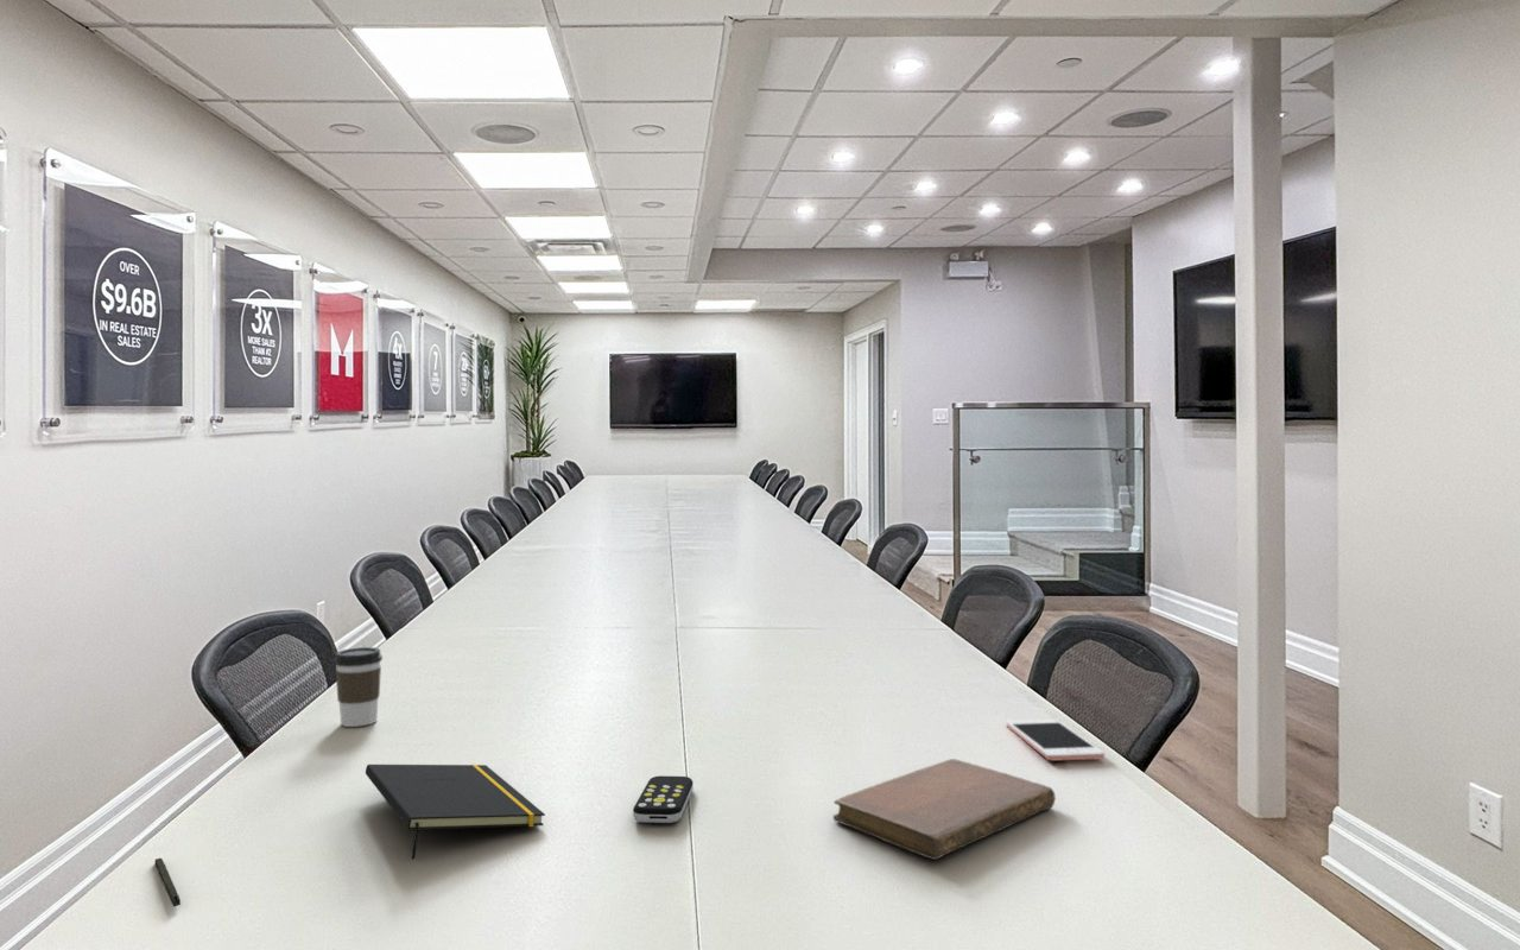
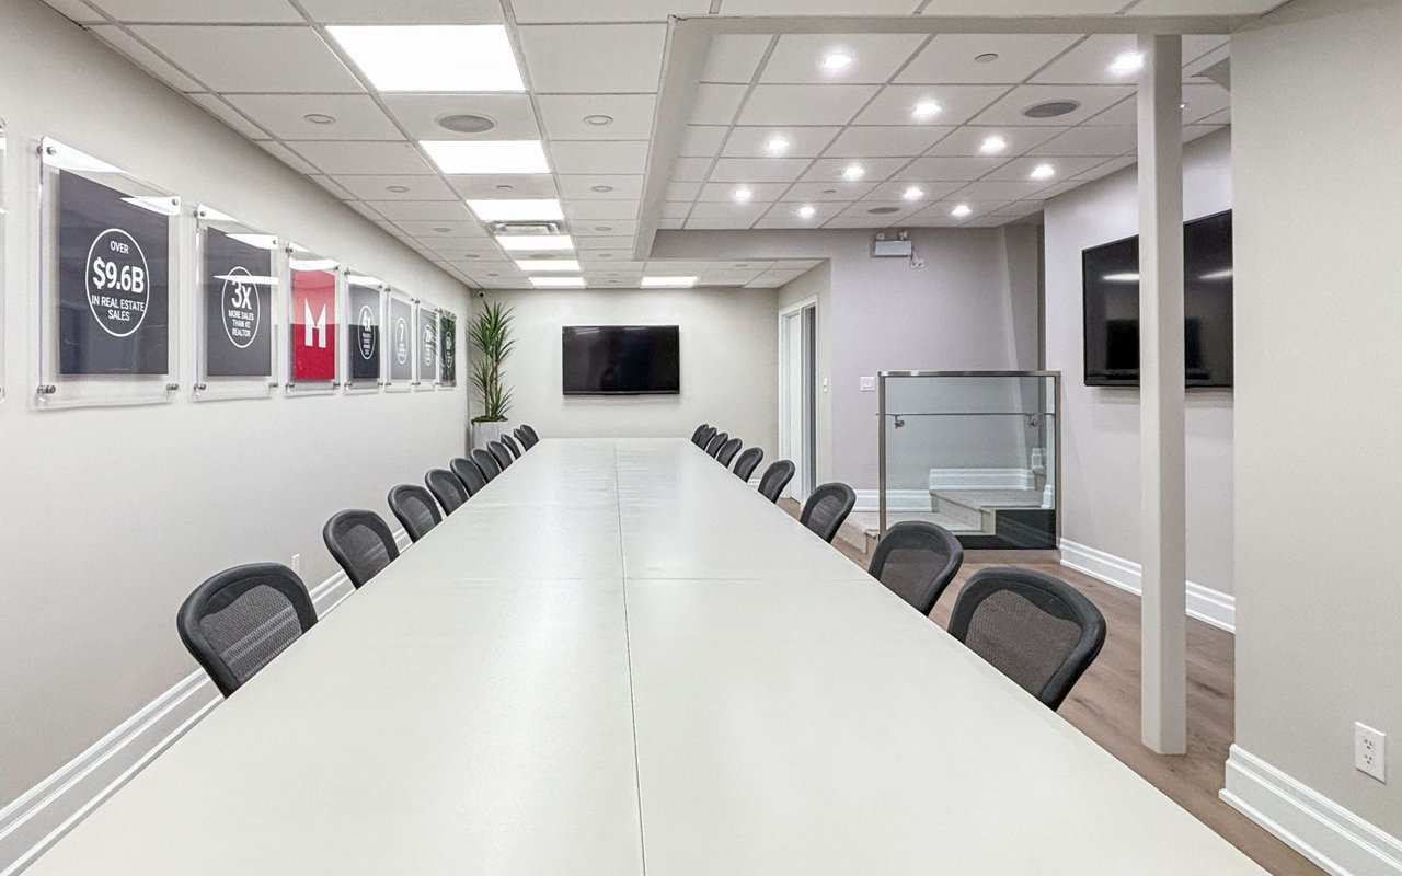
- notepad [365,764,546,861]
- remote control [632,774,695,824]
- pen [154,857,182,907]
- notebook [832,758,1057,861]
- cell phone [1006,718,1106,761]
- coffee cup [332,646,384,728]
